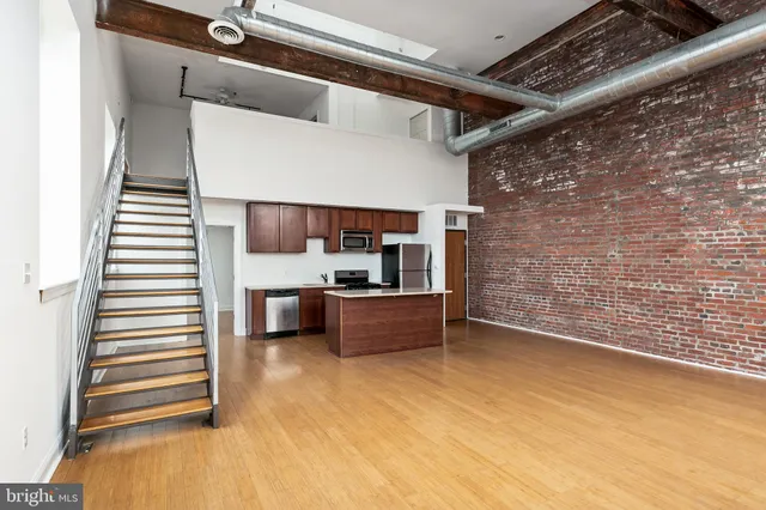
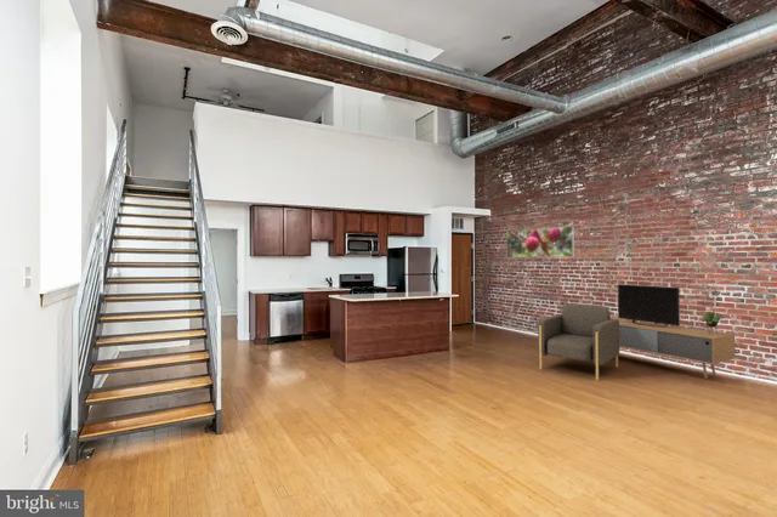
+ armchair [537,302,620,381]
+ media console [611,283,736,380]
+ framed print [505,226,575,258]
